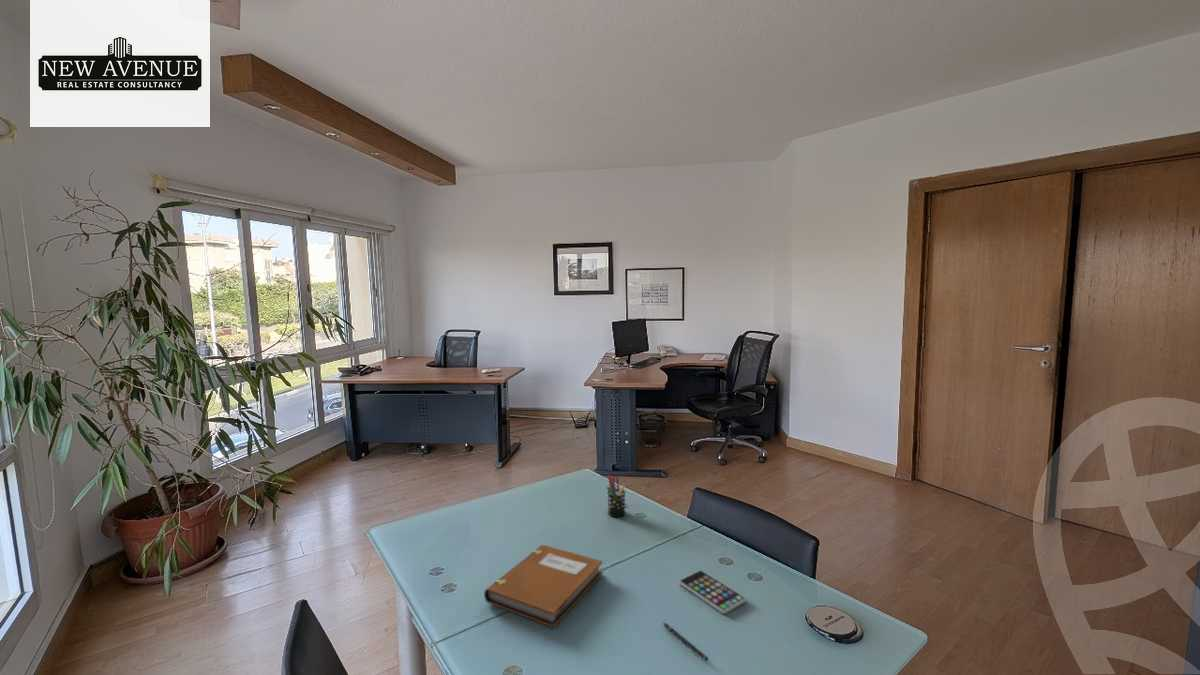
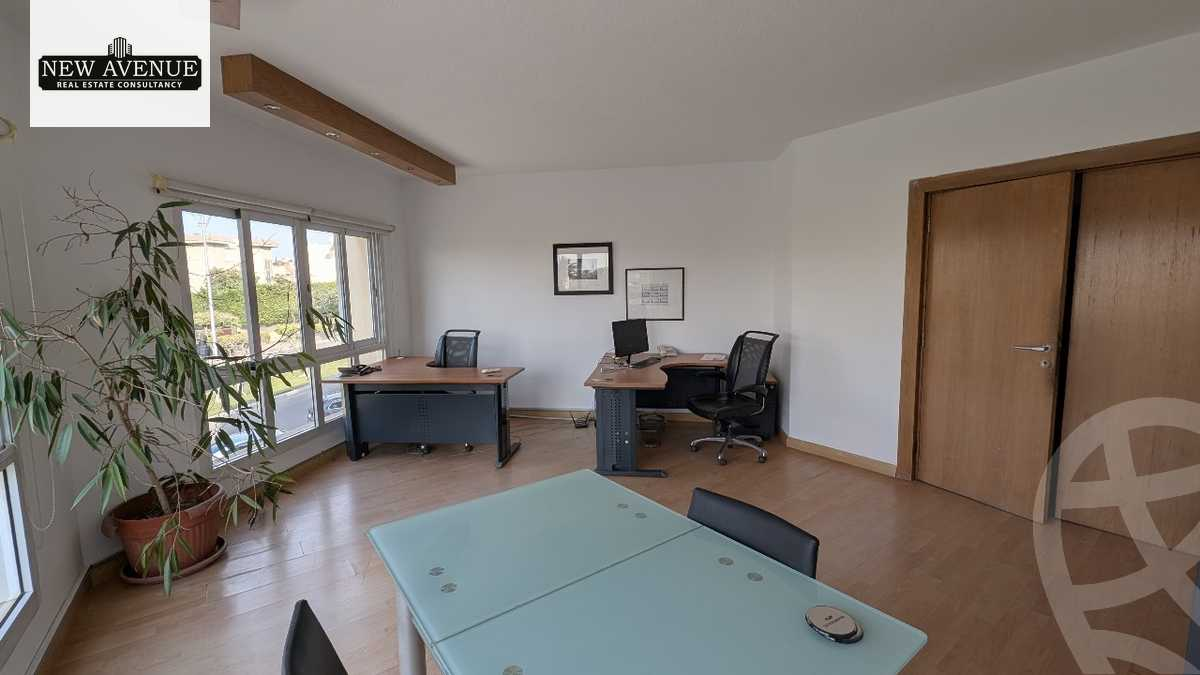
- smartphone [678,569,747,615]
- pen holder [605,474,627,518]
- notebook [483,544,604,629]
- pen [662,622,709,662]
